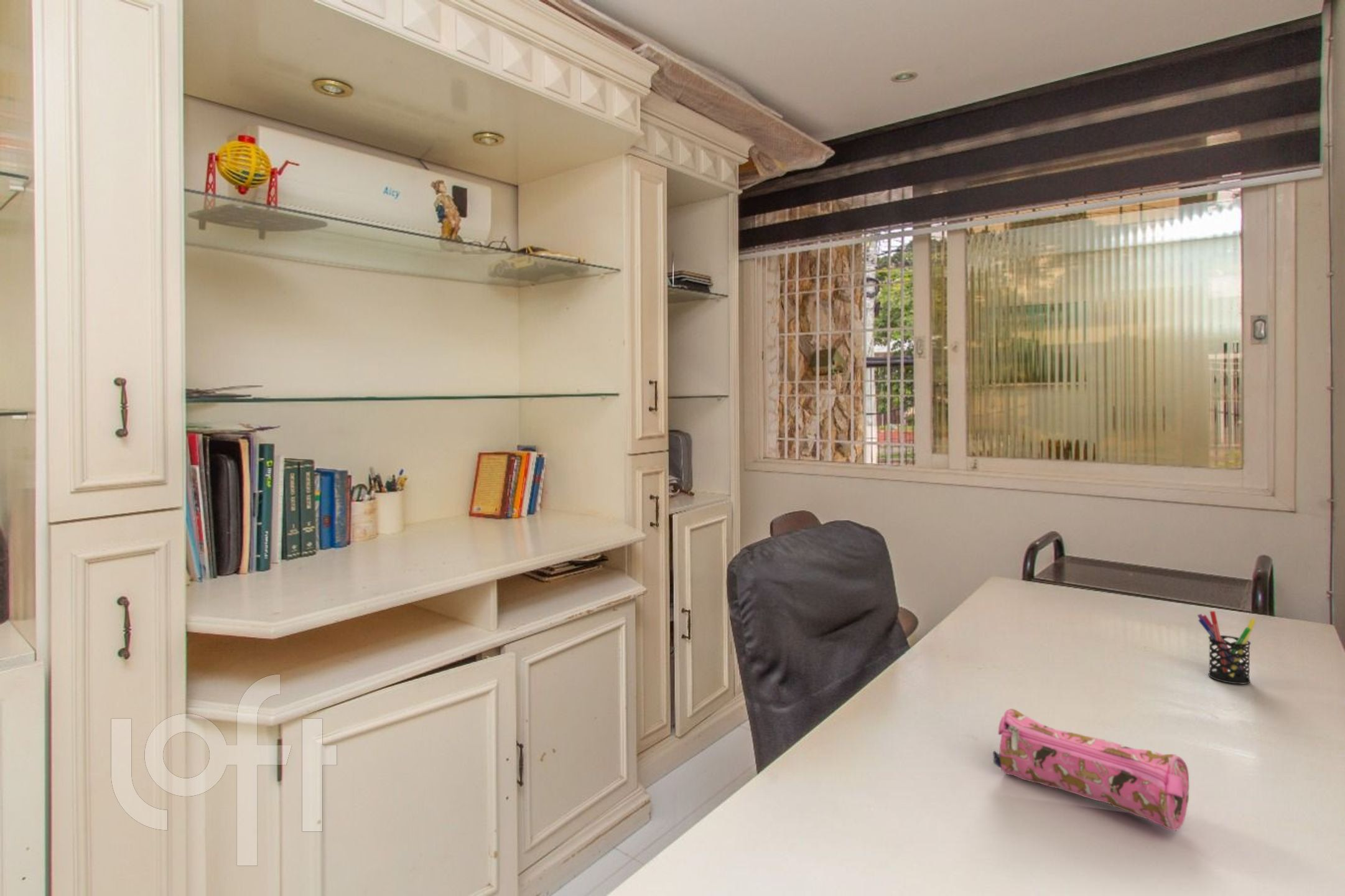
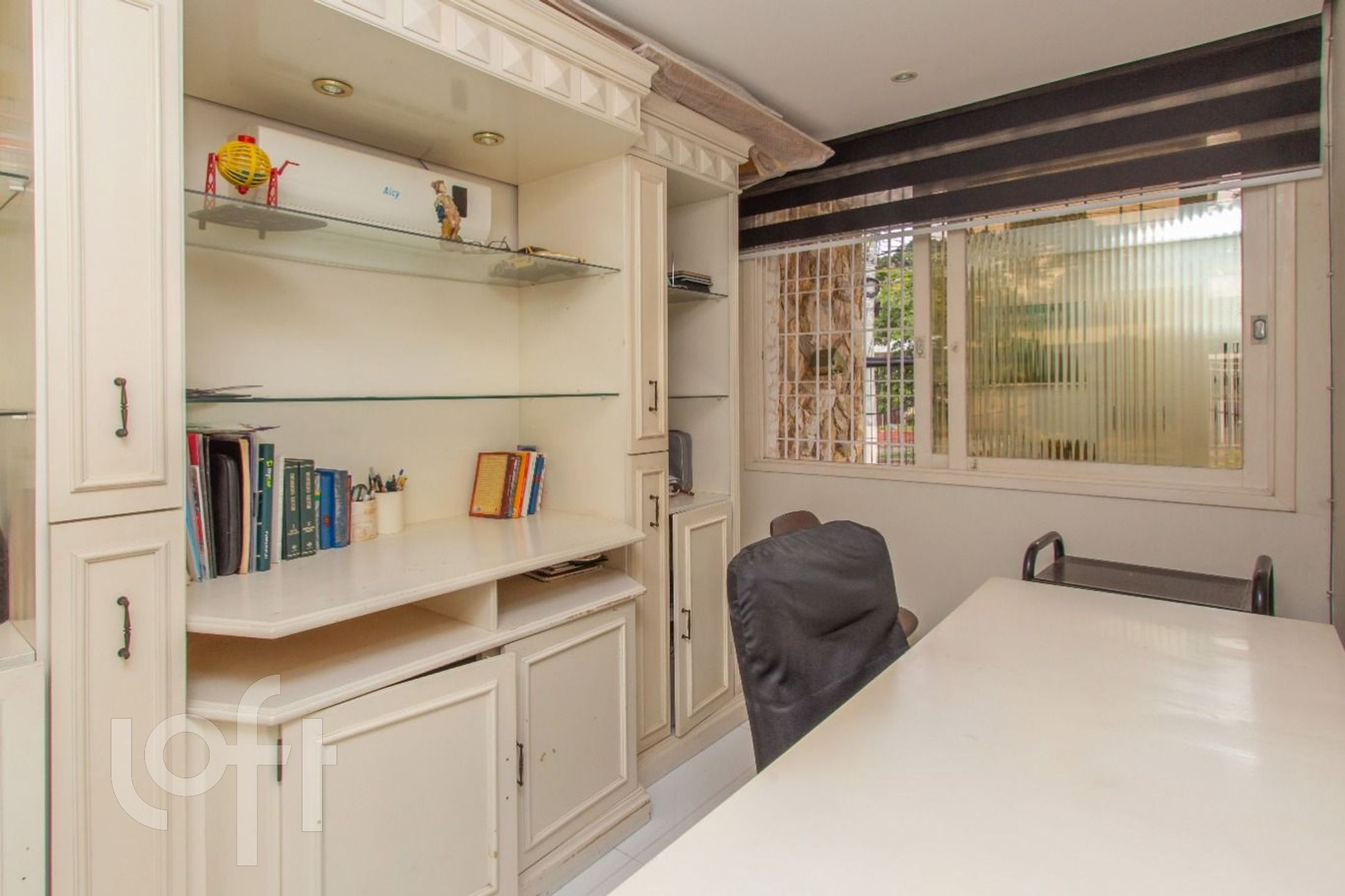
- pencil case [992,708,1189,831]
- pen holder [1197,610,1257,684]
